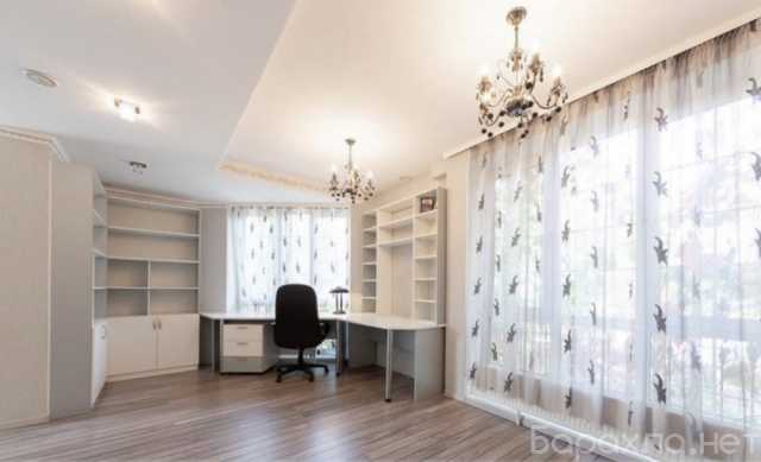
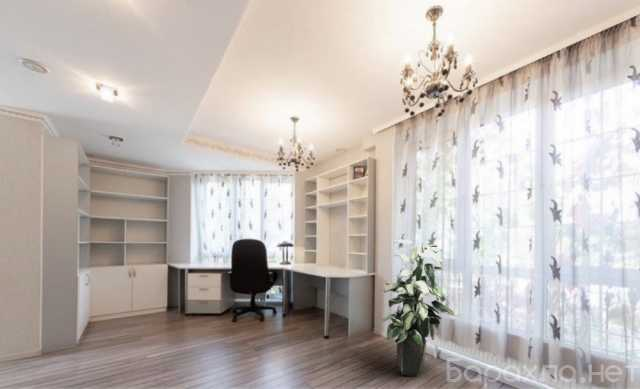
+ indoor plant [382,238,455,378]
